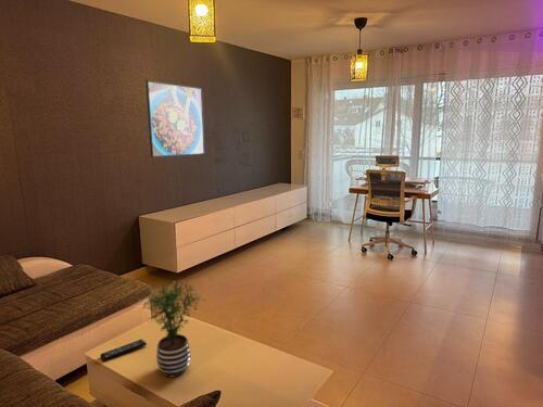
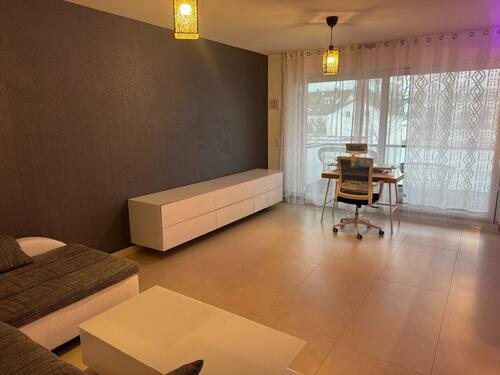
- remote control [99,339,148,361]
- potted plant [137,281,207,378]
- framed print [144,79,206,158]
